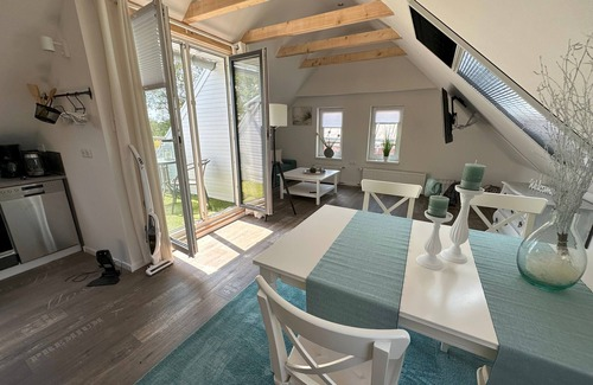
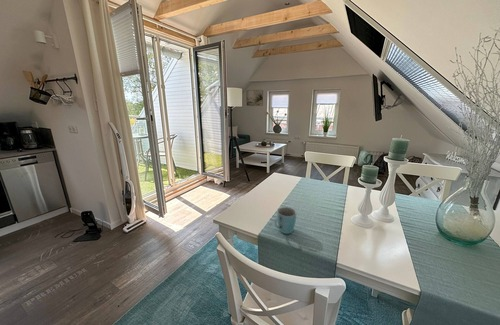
+ mug [273,206,297,235]
